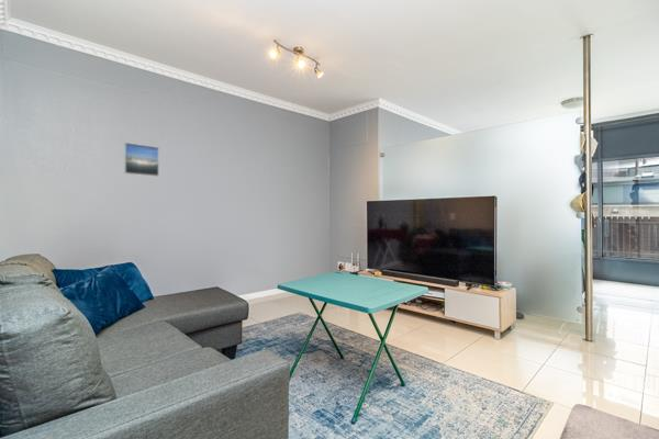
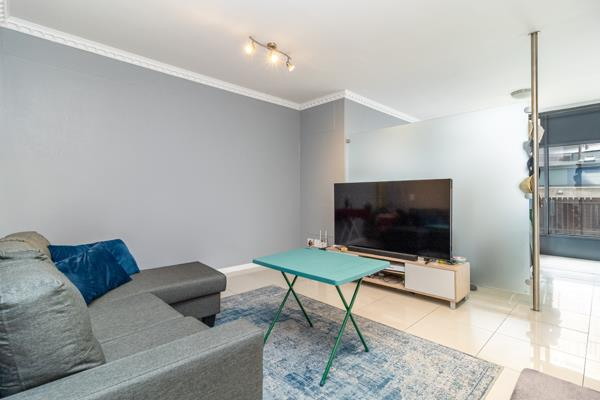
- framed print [123,142,160,178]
